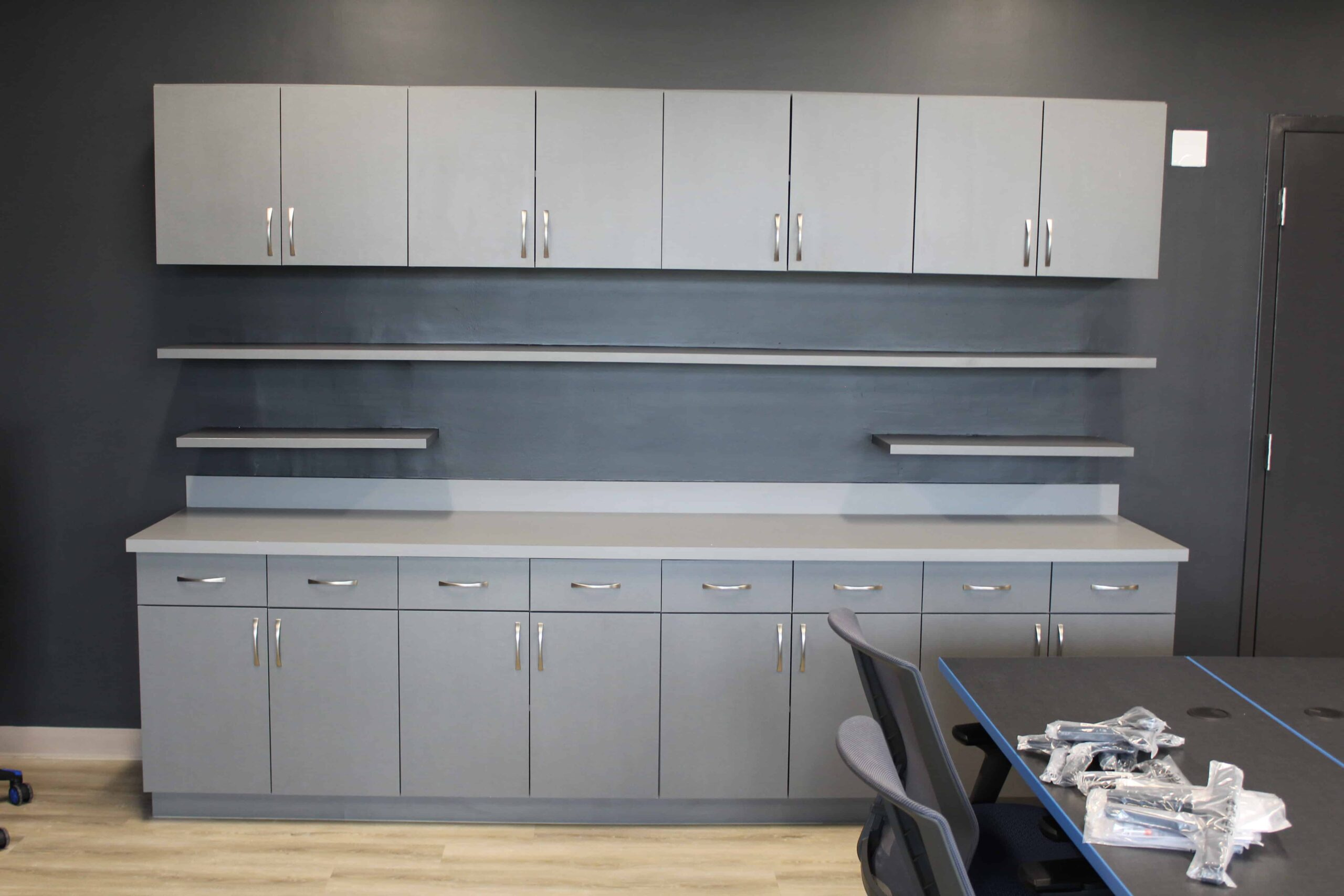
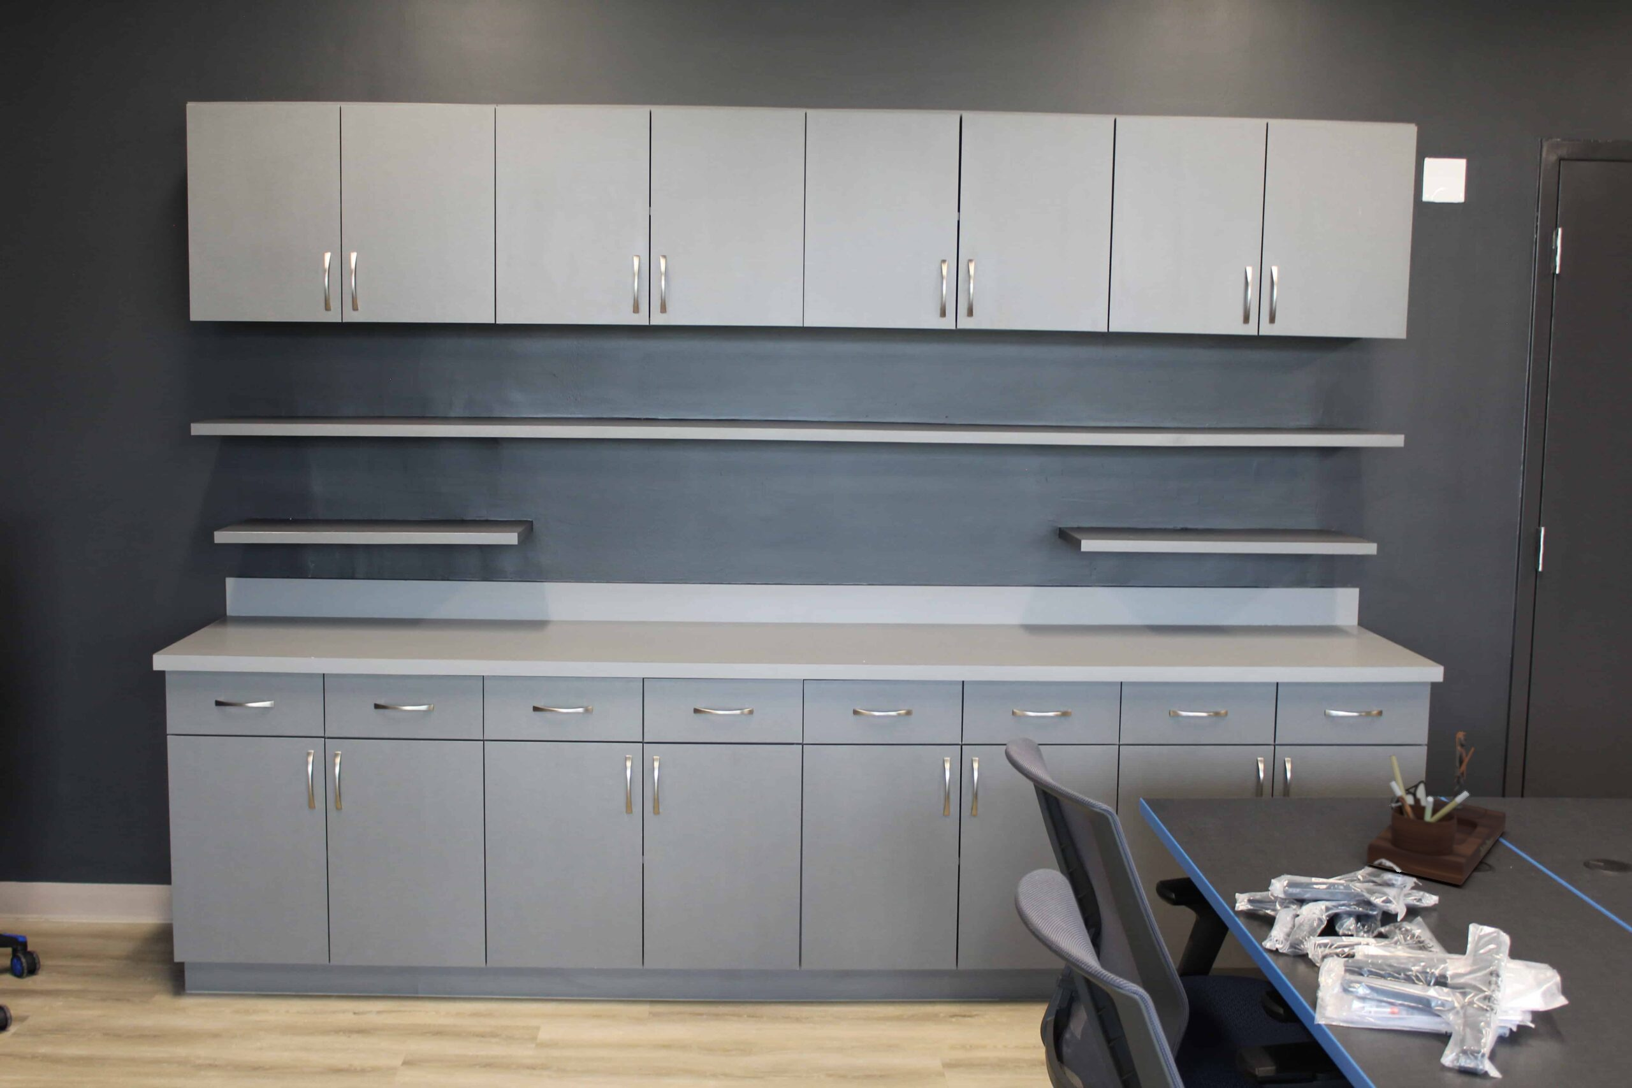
+ desk organizer [1366,731,1507,886]
